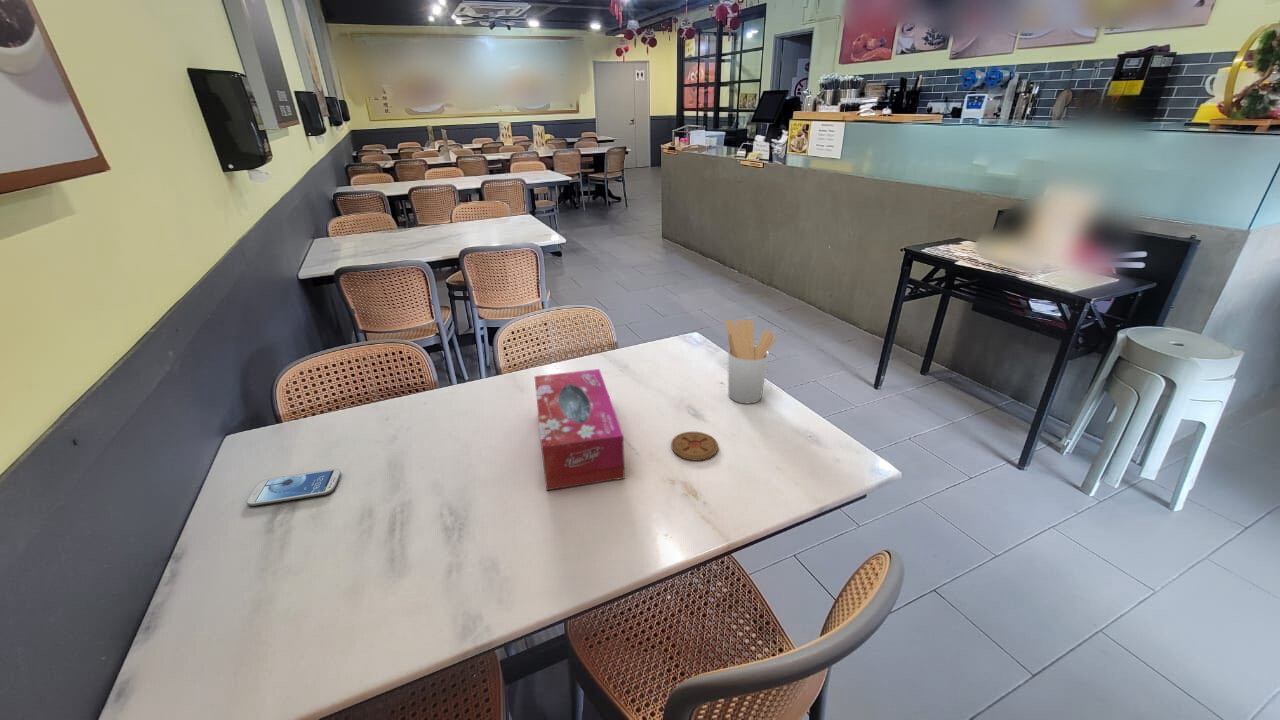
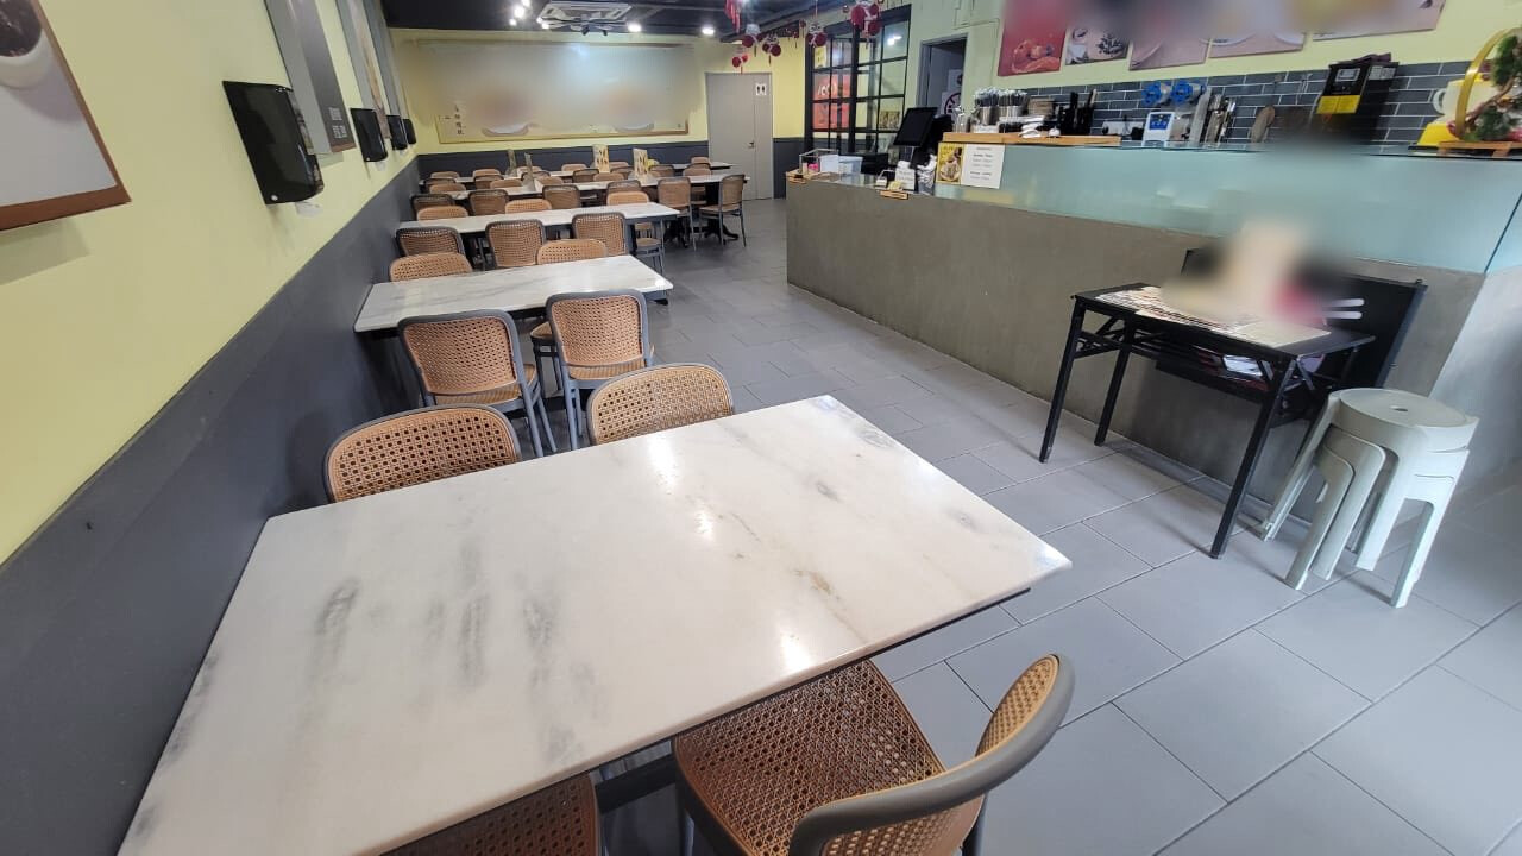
- tissue box [533,368,626,491]
- smartphone [246,468,342,506]
- utensil holder [724,318,777,404]
- coaster [670,431,719,461]
